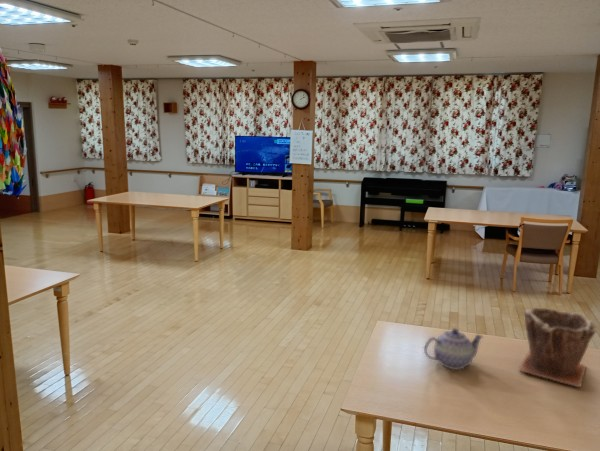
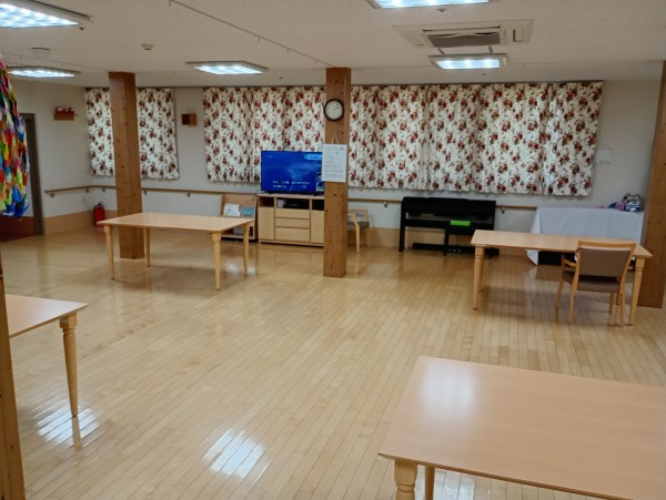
- teapot [423,327,485,371]
- plant pot [518,307,597,388]
